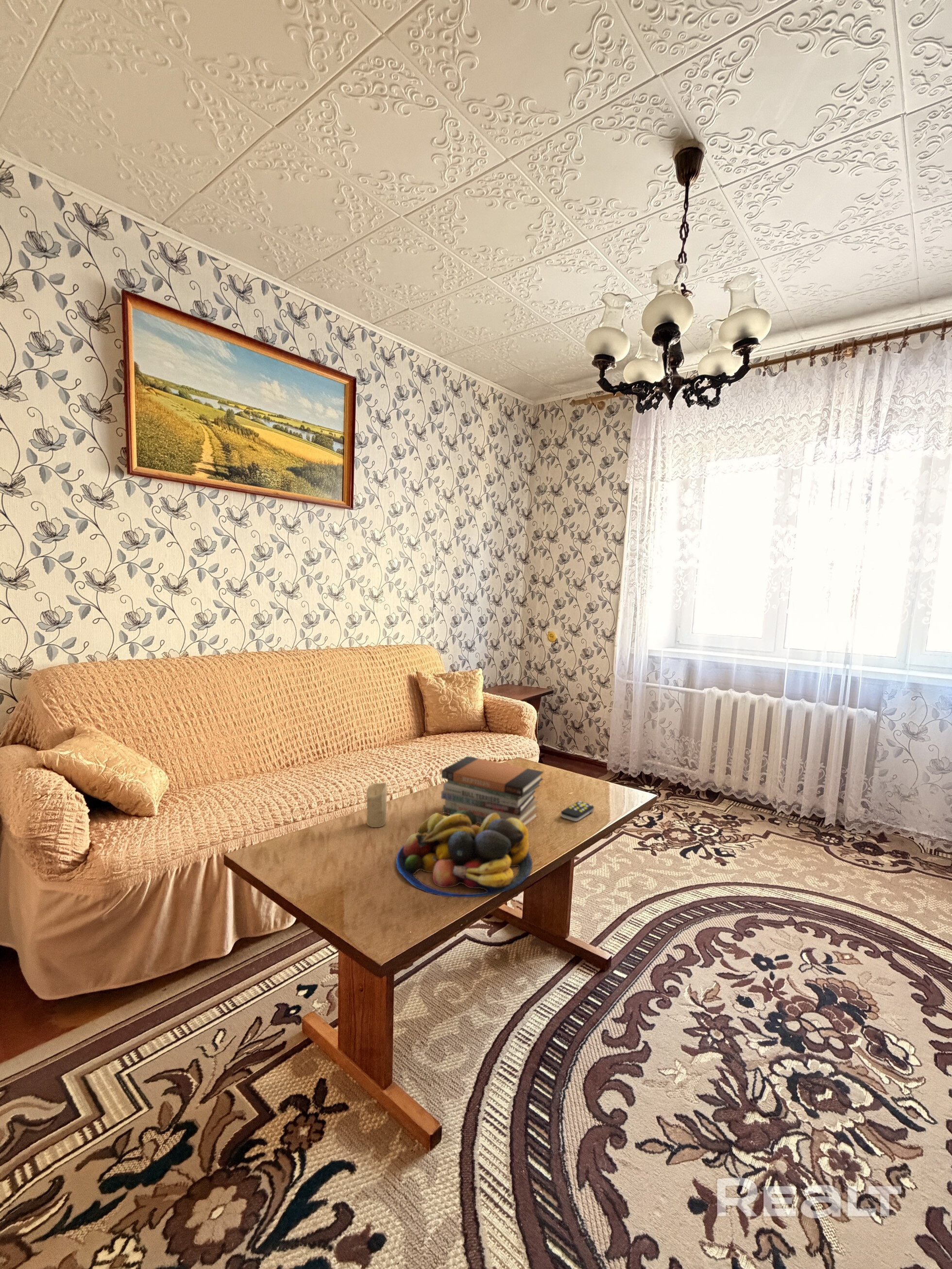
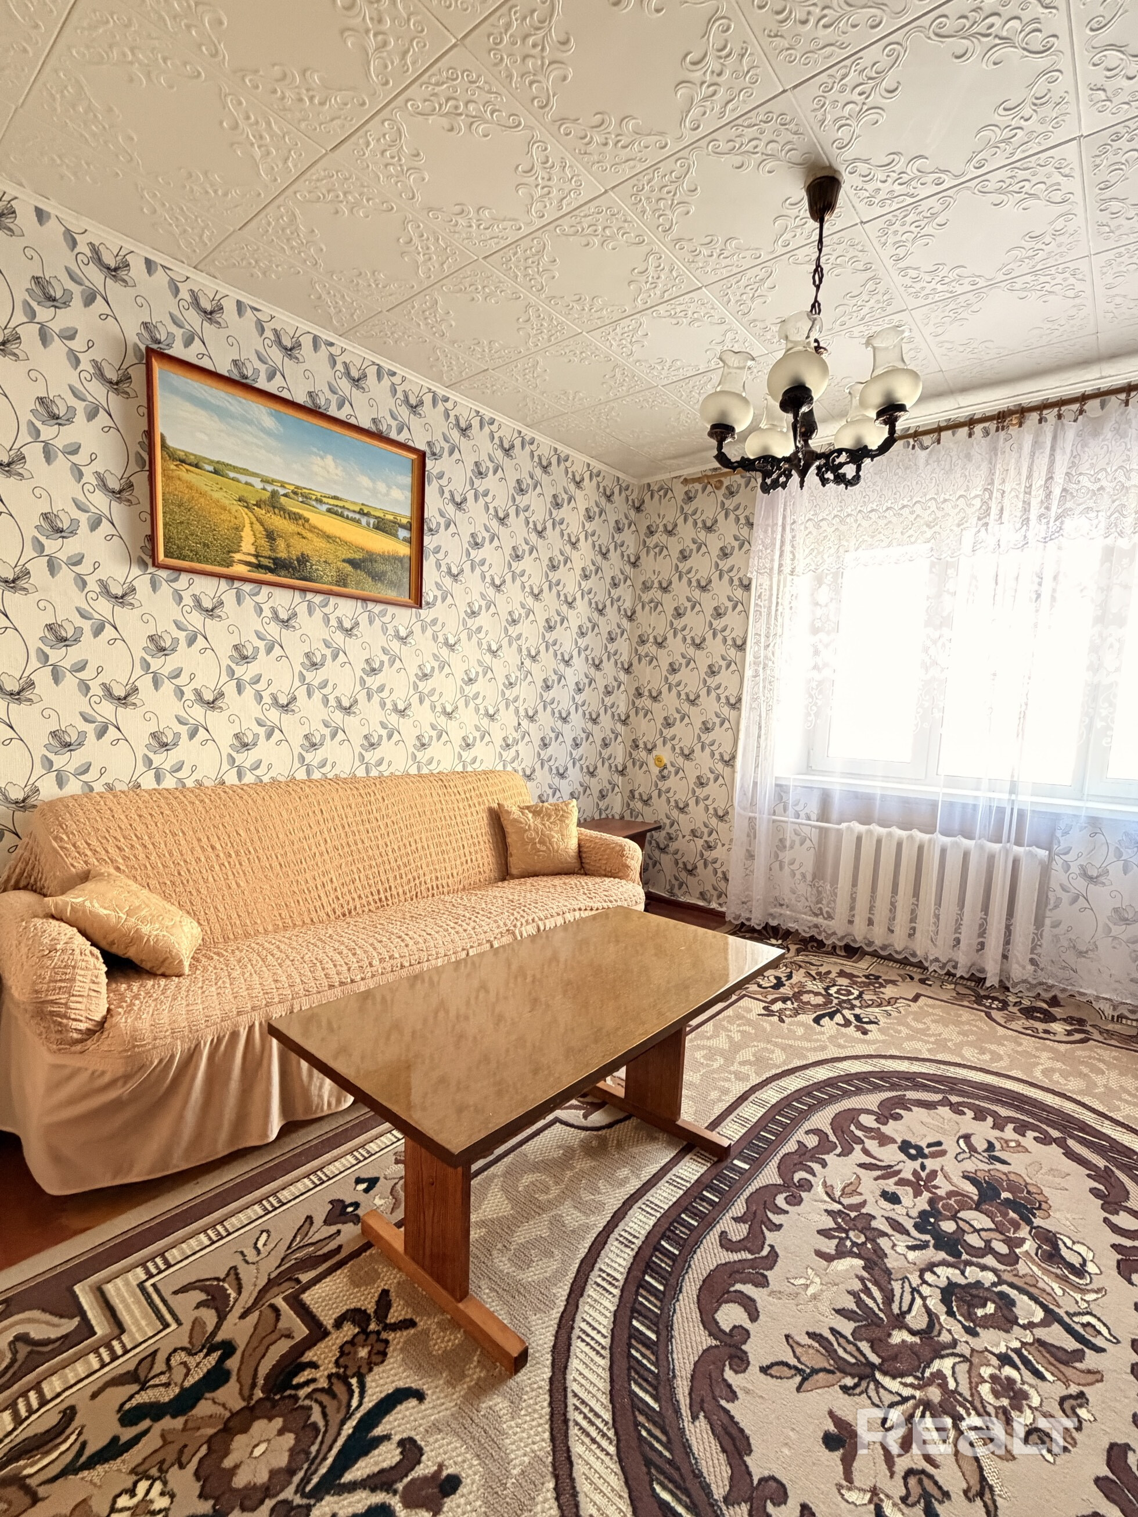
- book stack [441,755,544,825]
- remote control [561,801,595,822]
- candle [366,782,388,828]
- fruit bowl [395,810,533,898]
